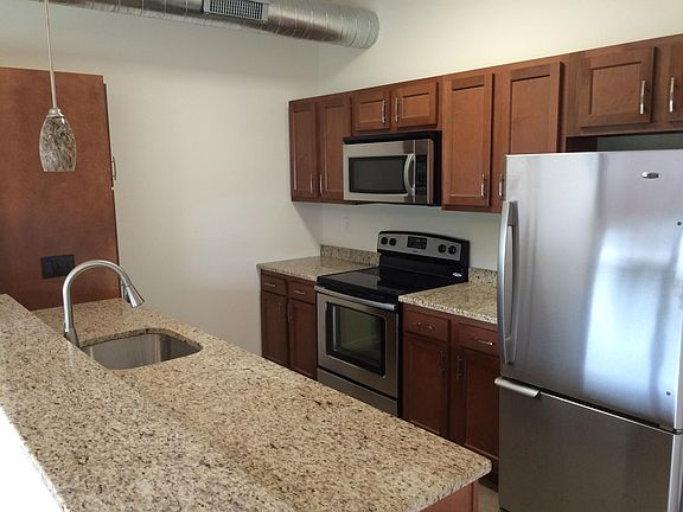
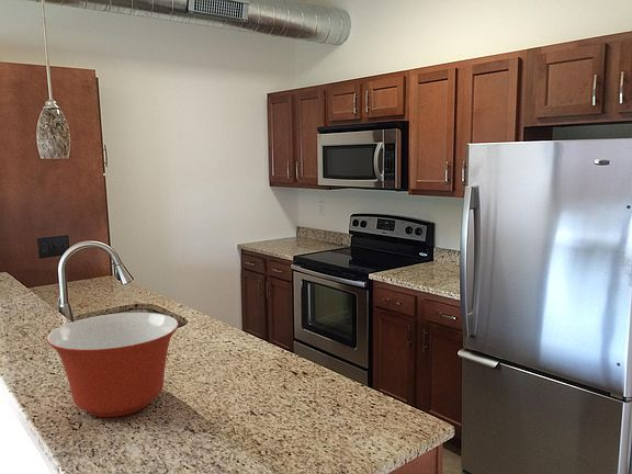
+ mixing bowl [45,312,180,418]
